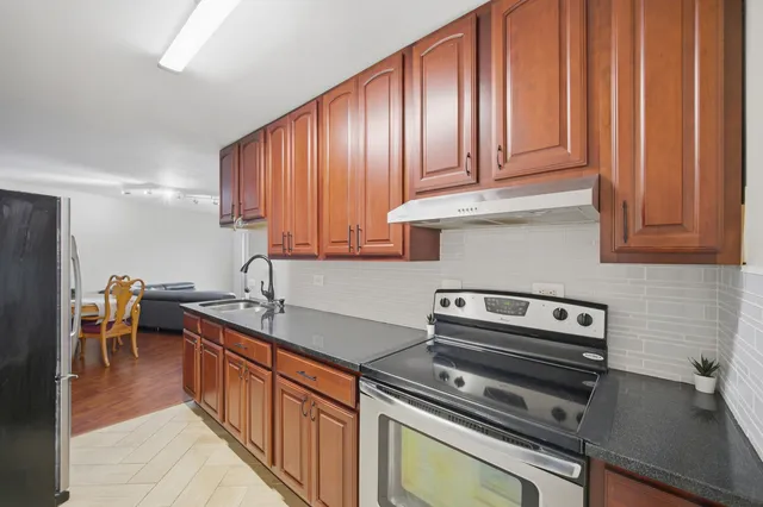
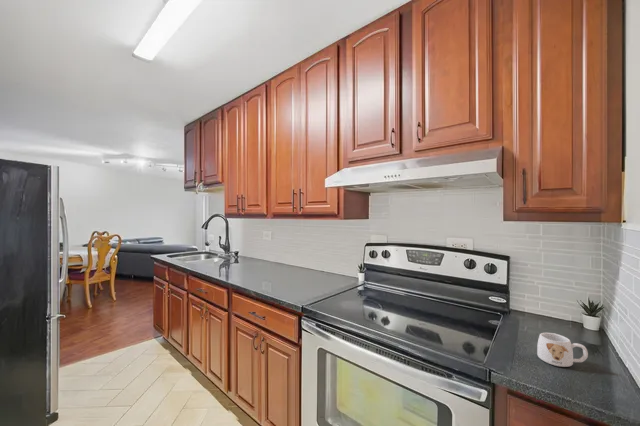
+ mug [536,332,589,368]
